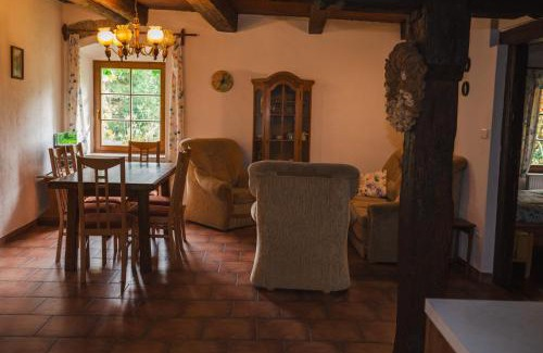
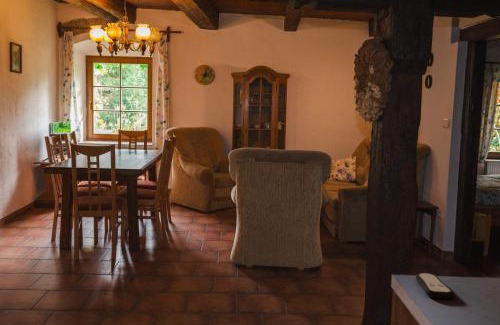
+ remote control [415,272,455,300]
